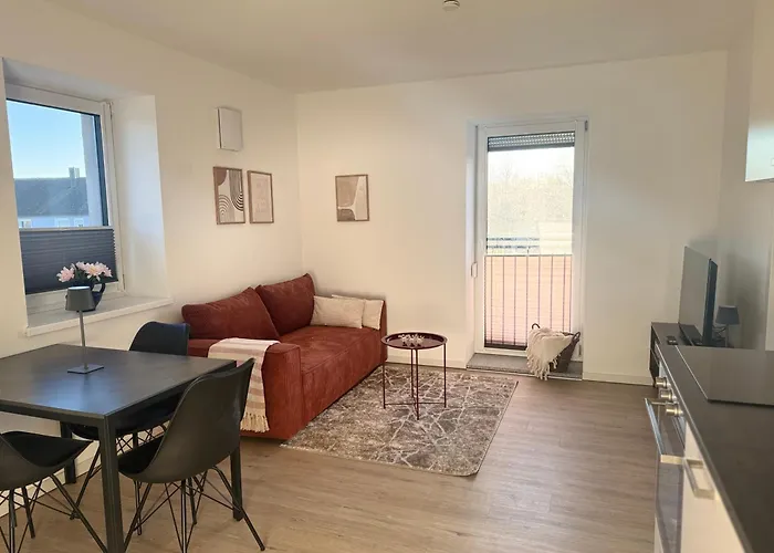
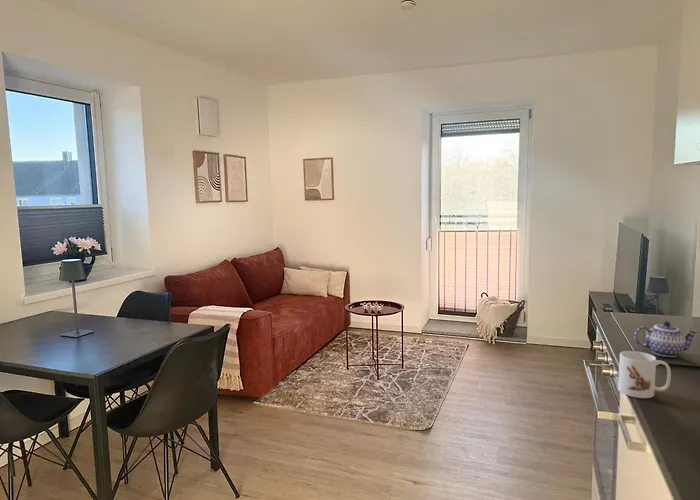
+ teapot [633,320,698,358]
+ mug [617,350,672,399]
